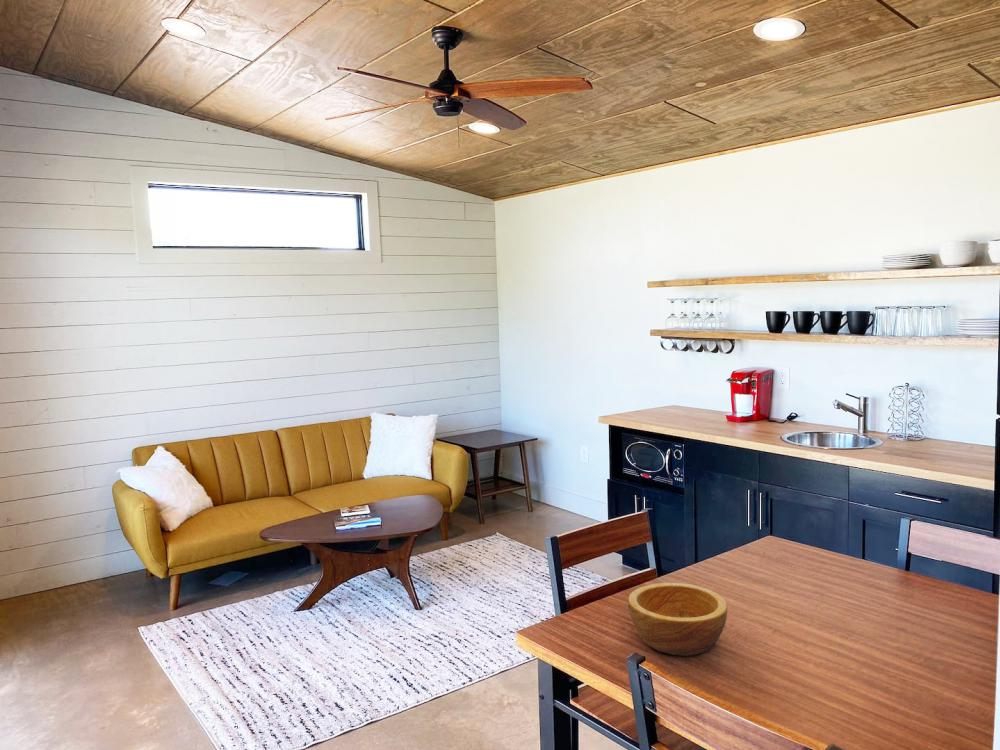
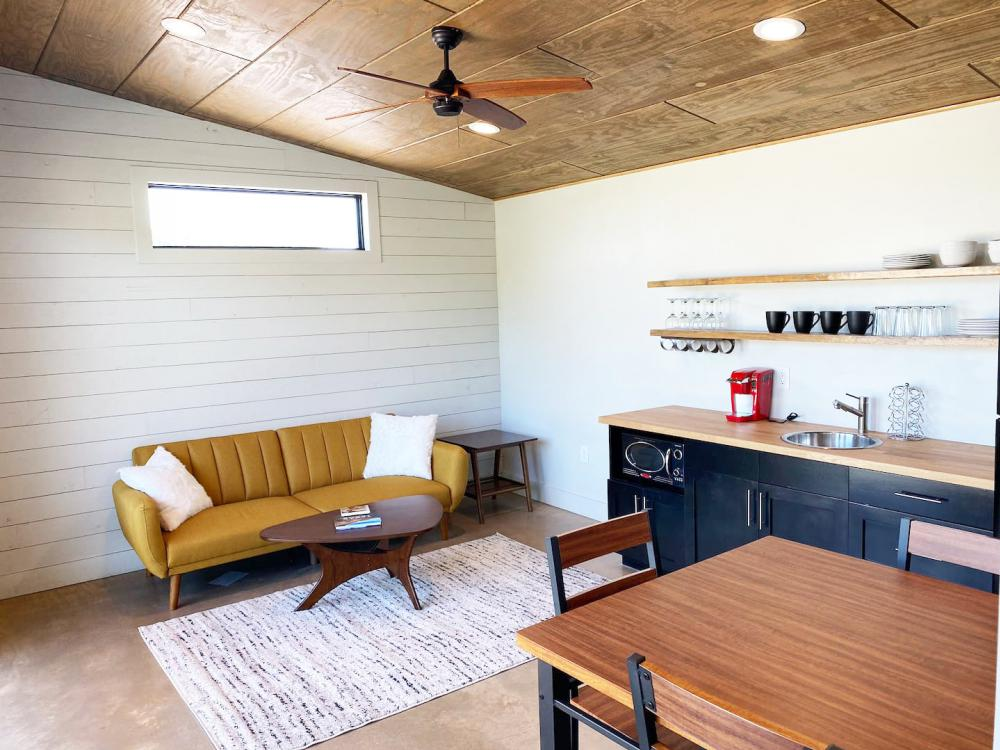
- bowl [627,582,728,657]
